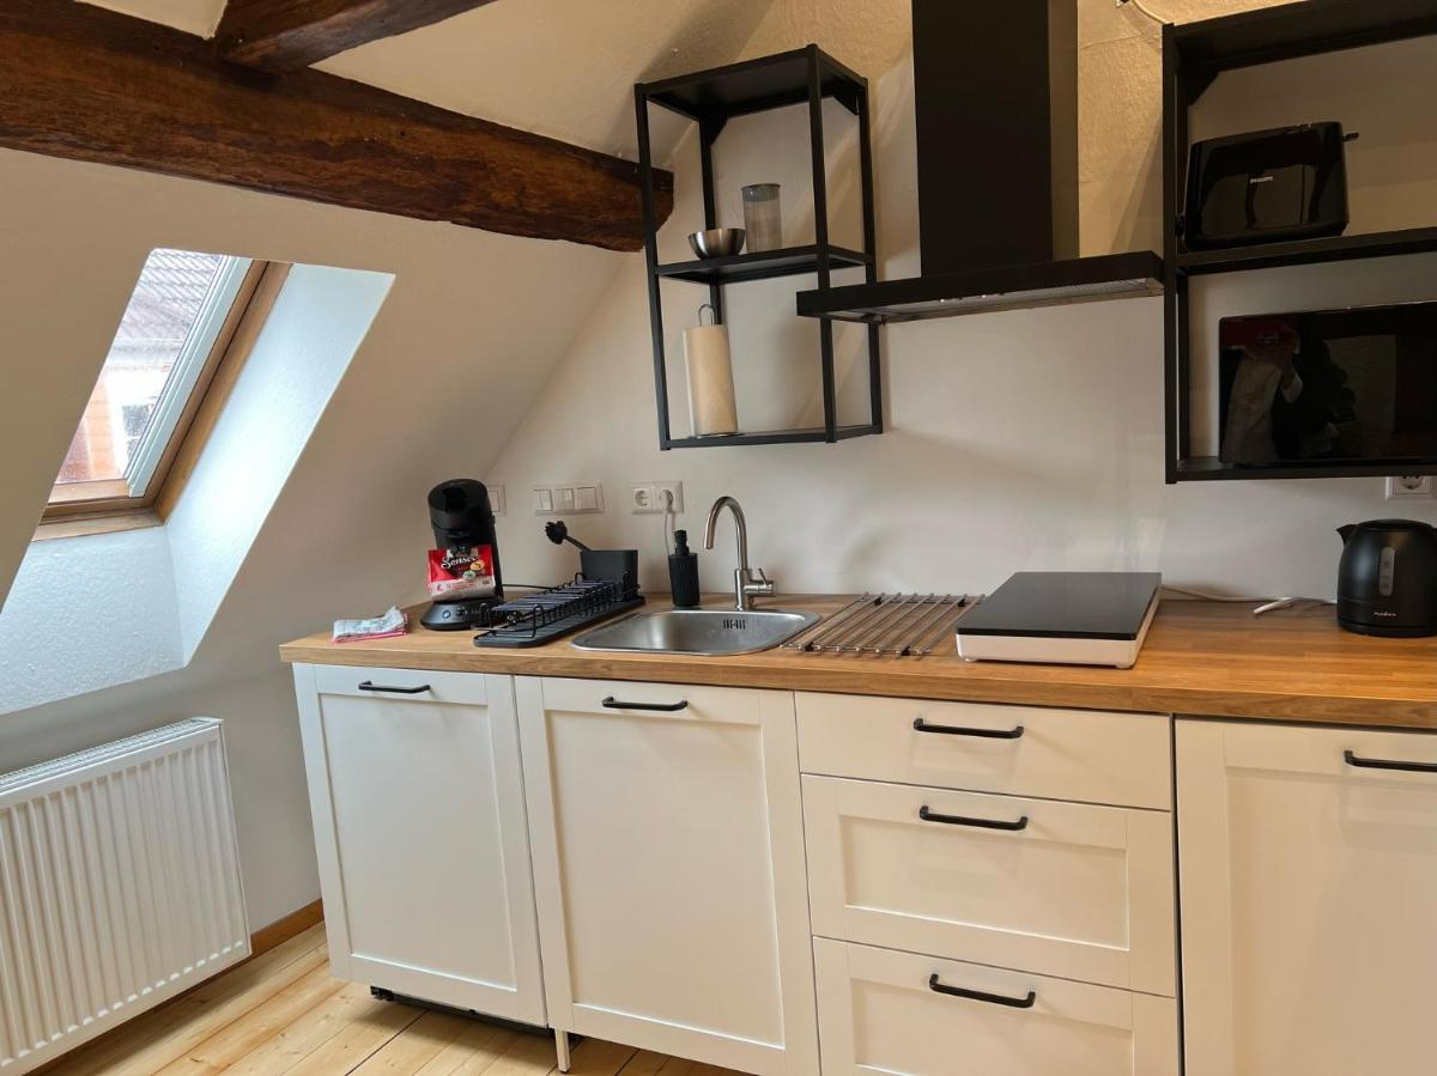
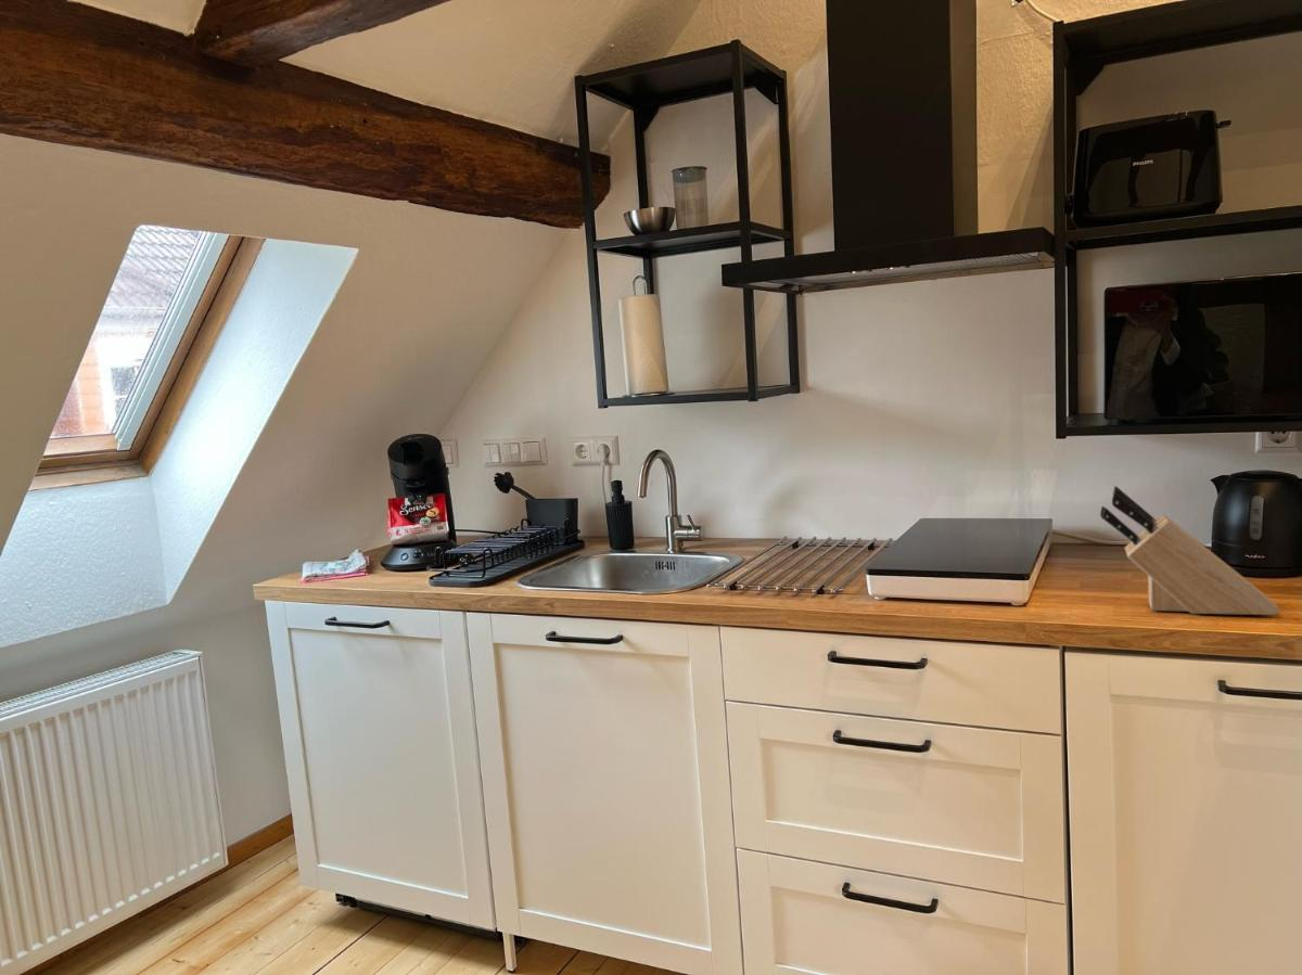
+ knife block [1099,485,1281,616]
